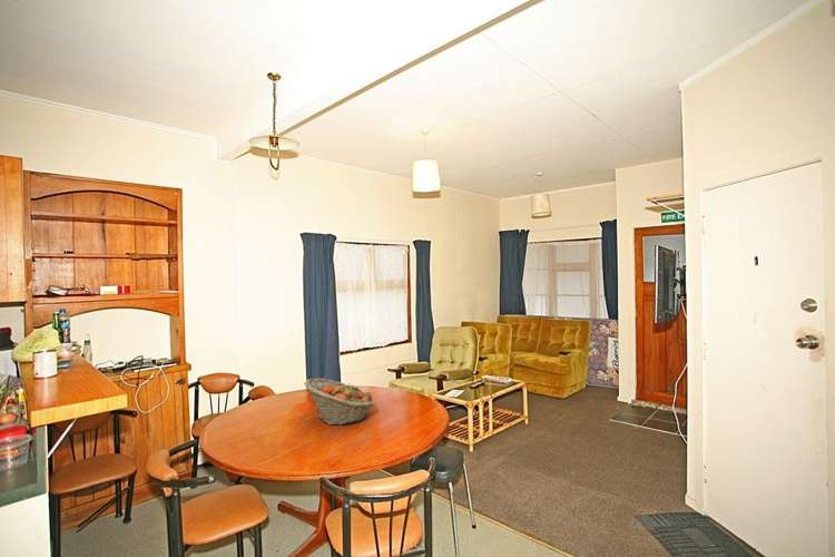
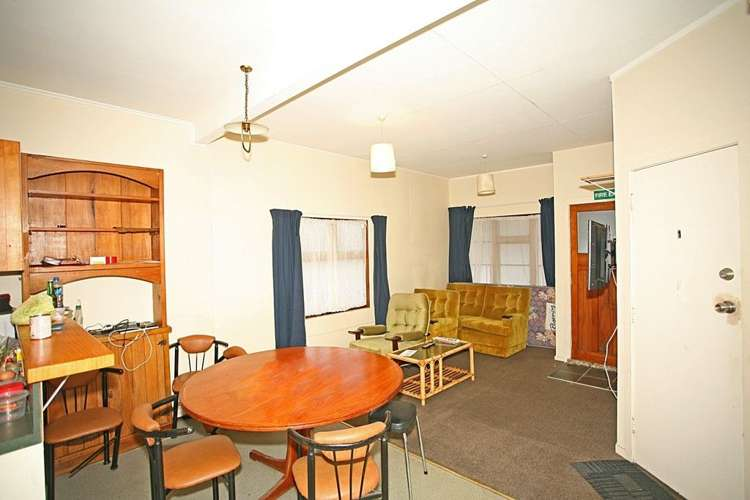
- fruit basket [303,378,376,427]
